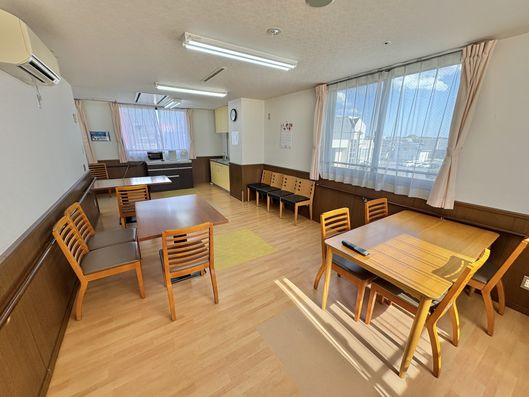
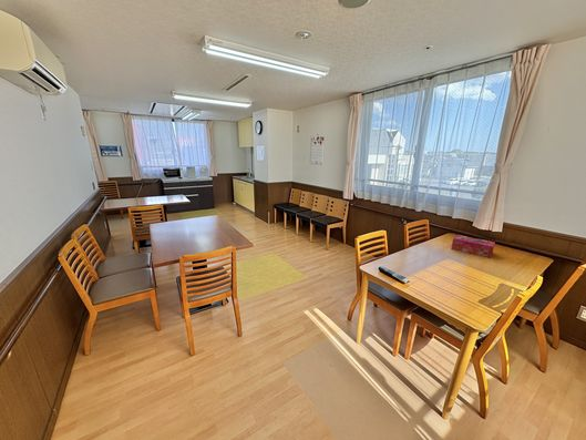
+ tissue box [451,234,496,258]
